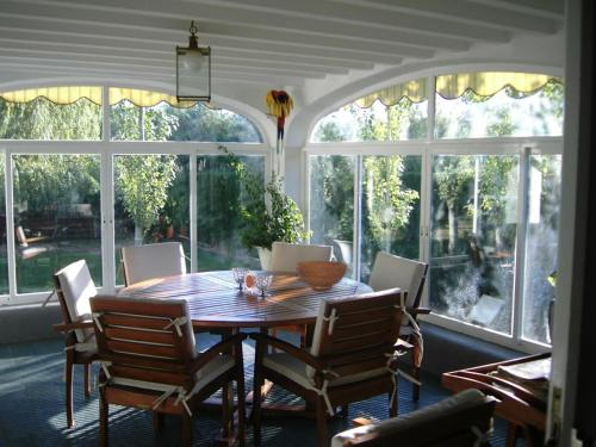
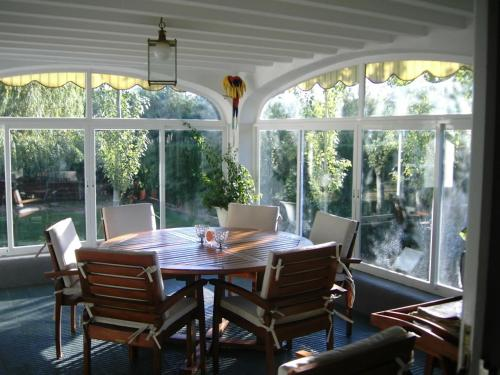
- fruit bowl [294,260,349,291]
